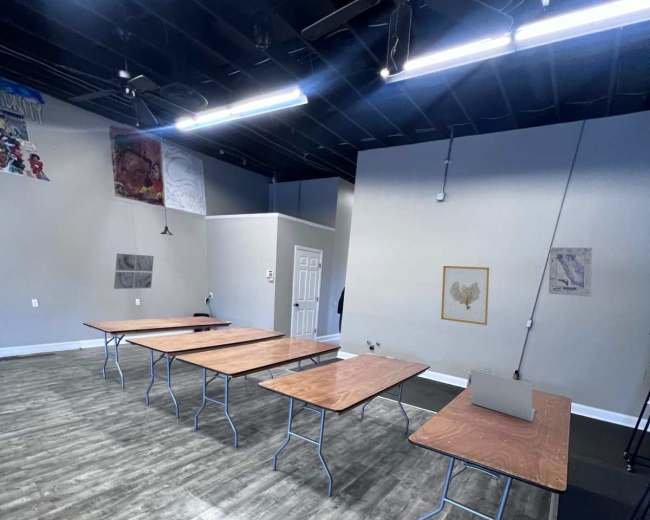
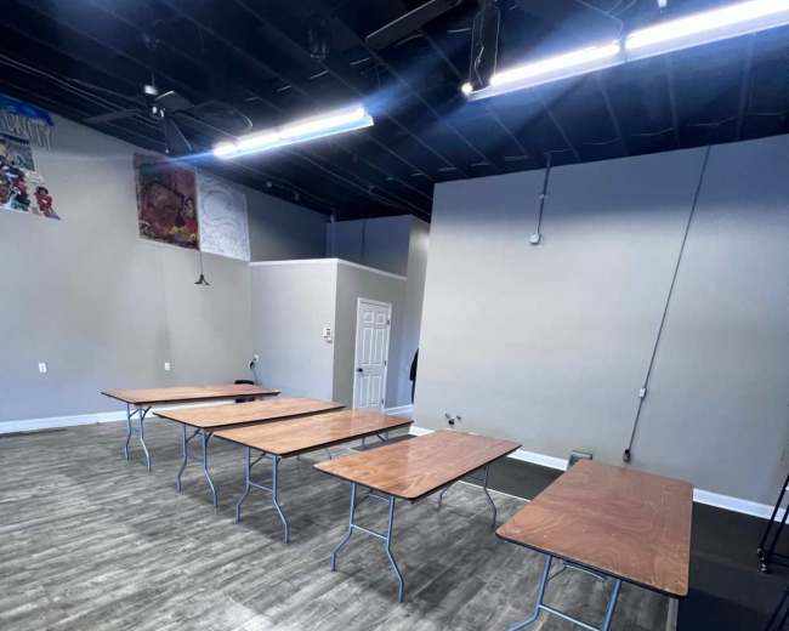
- wall art [440,265,490,326]
- wall art [548,246,593,298]
- wall art [113,252,155,290]
- laptop [470,368,537,422]
